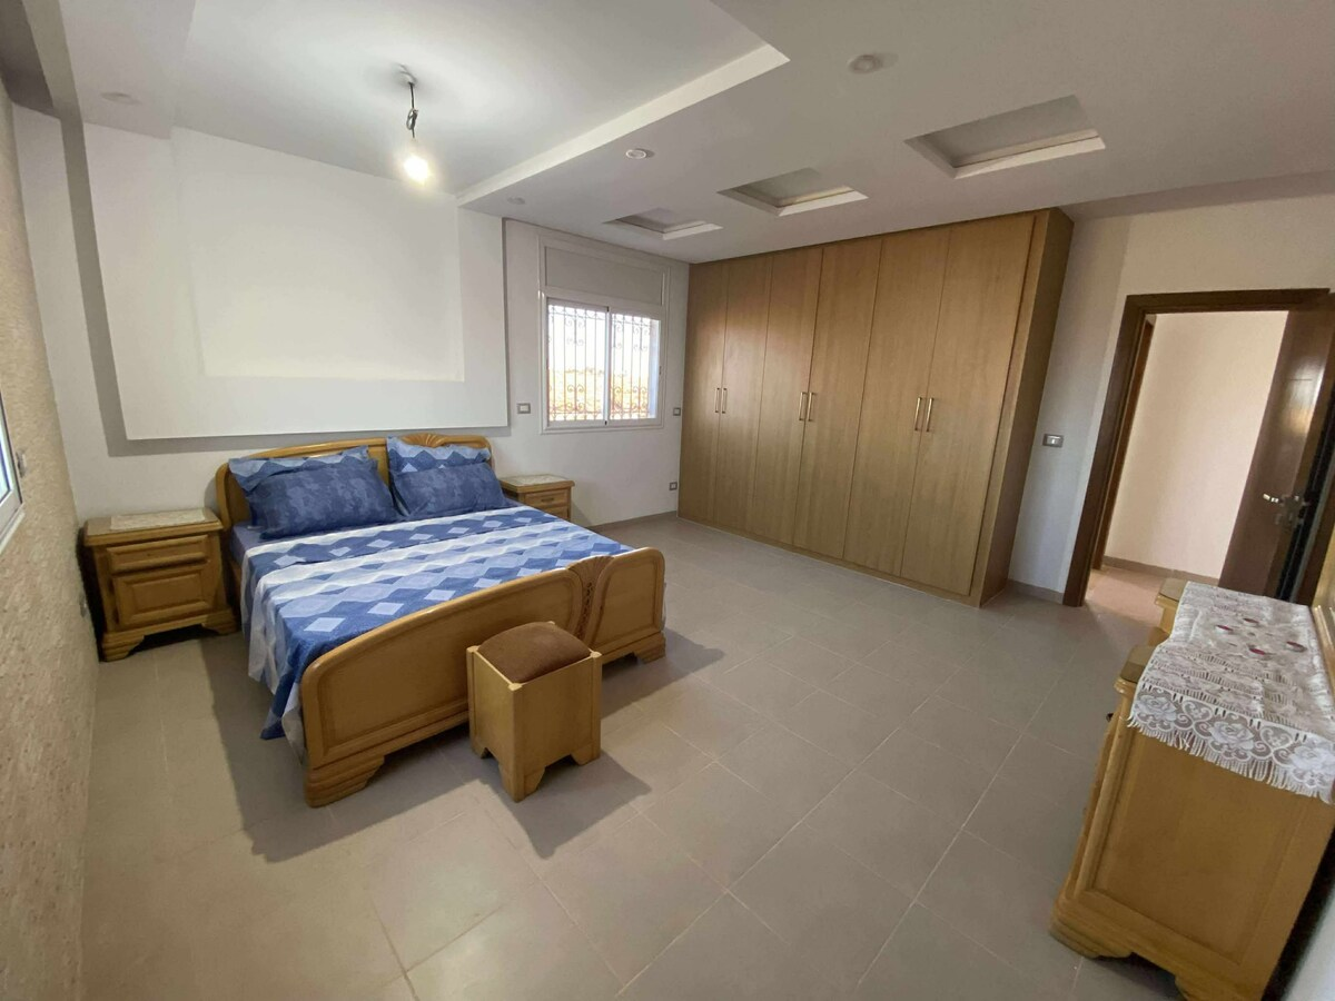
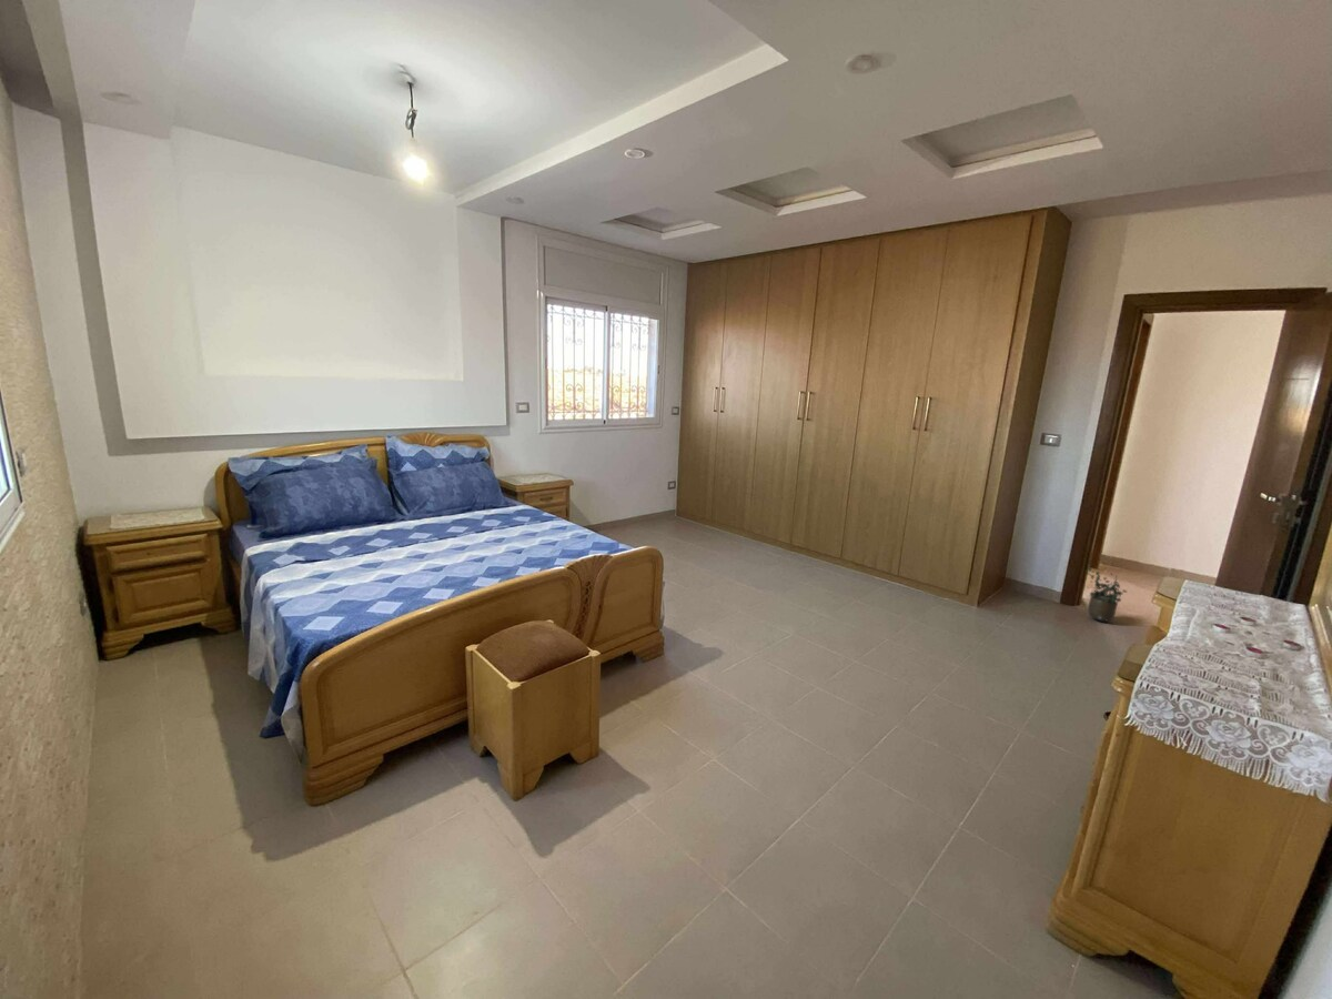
+ potted plant [1087,561,1128,624]
